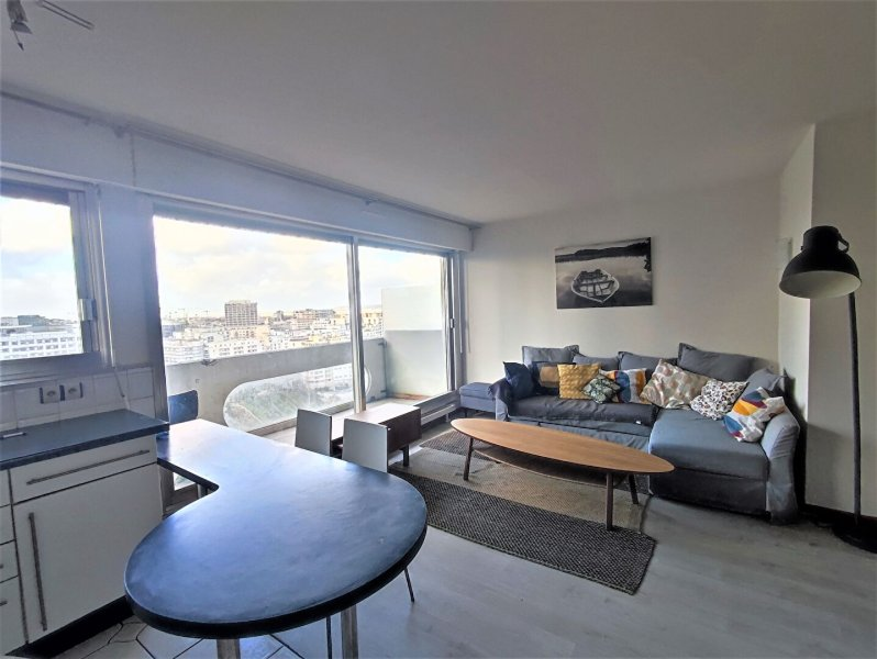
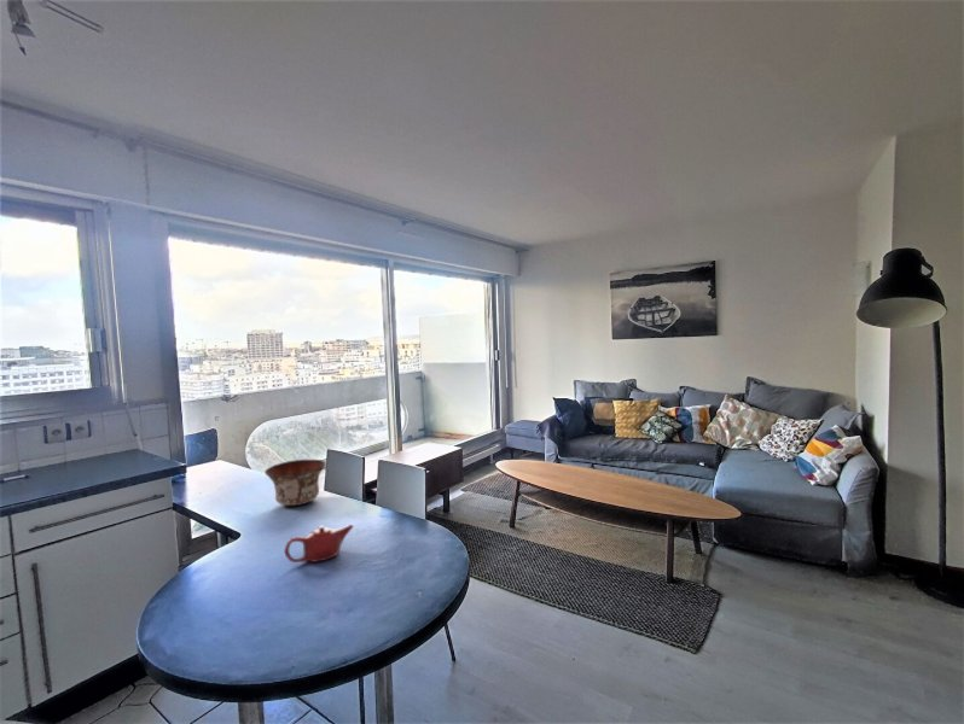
+ teapot [284,524,355,564]
+ bowl [263,459,326,507]
